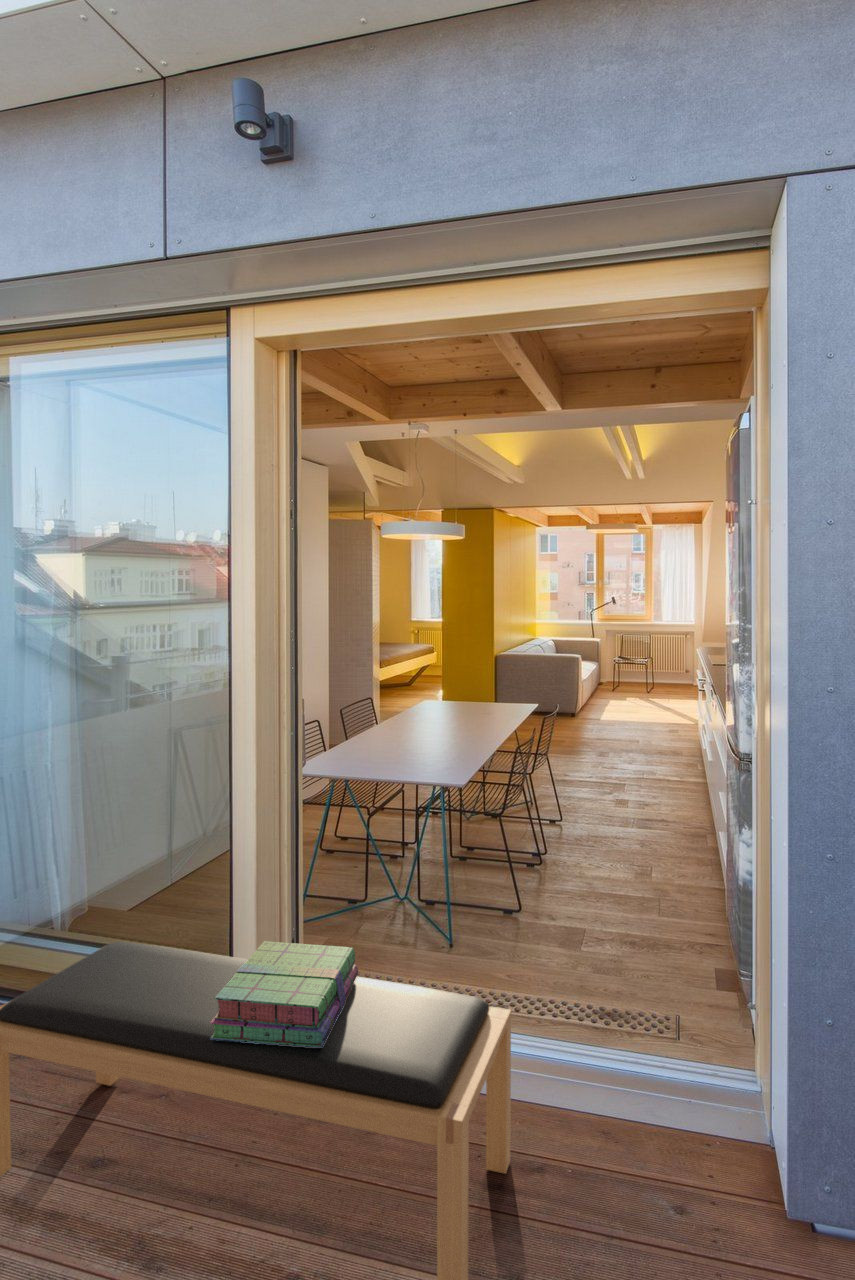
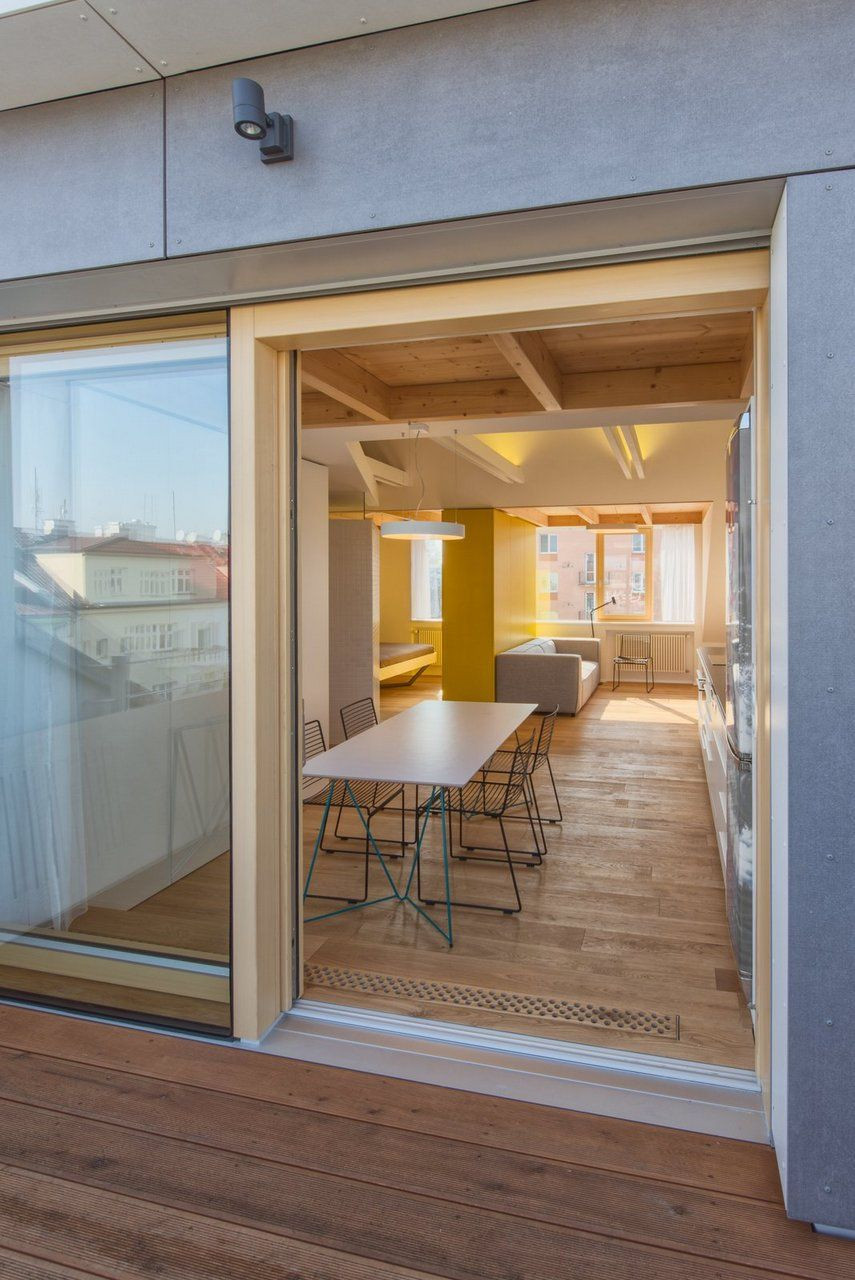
- bench [0,940,512,1280]
- stack of books [210,940,359,1047]
